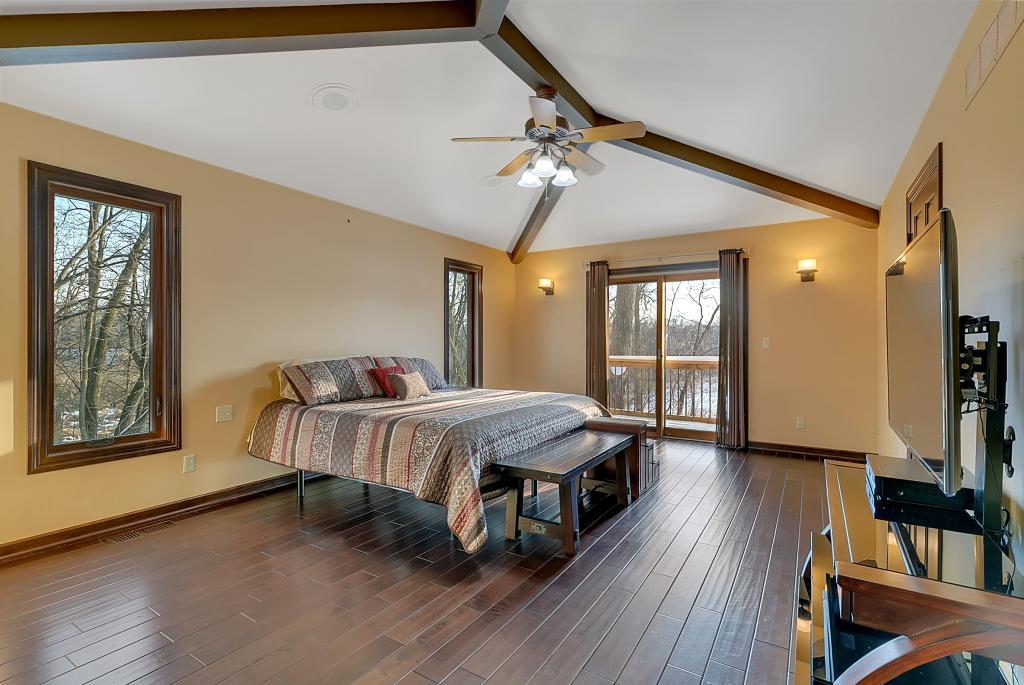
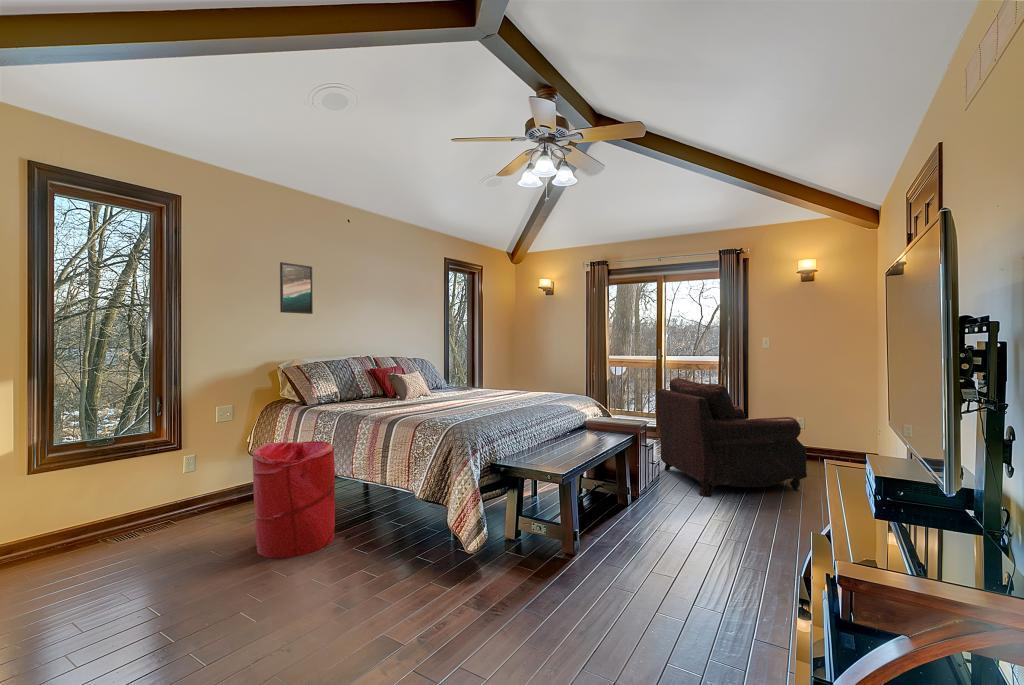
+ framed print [279,261,314,315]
+ leather [656,377,808,498]
+ laundry hamper [252,440,336,559]
